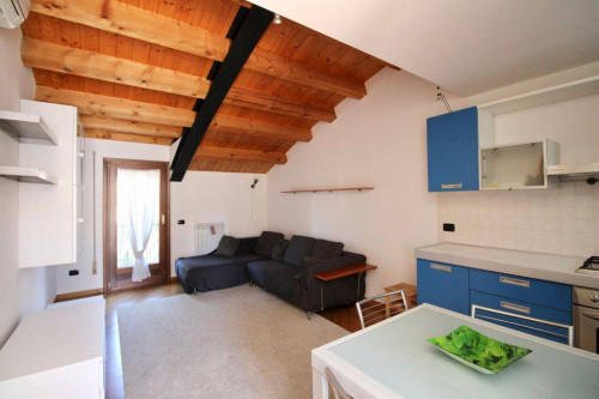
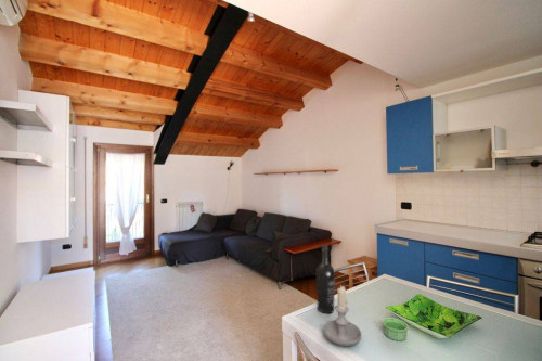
+ candle [322,284,362,347]
+ wine bottle [315,244,336,314]
+ ramekin [382,317,409,341]
